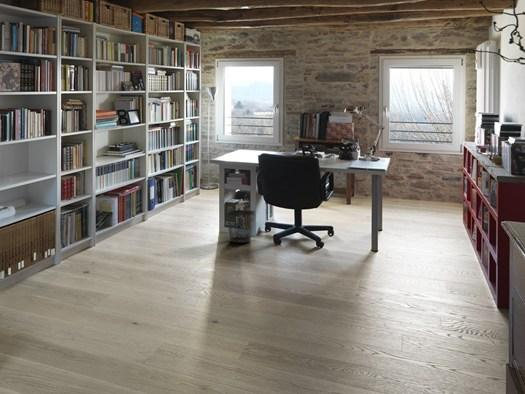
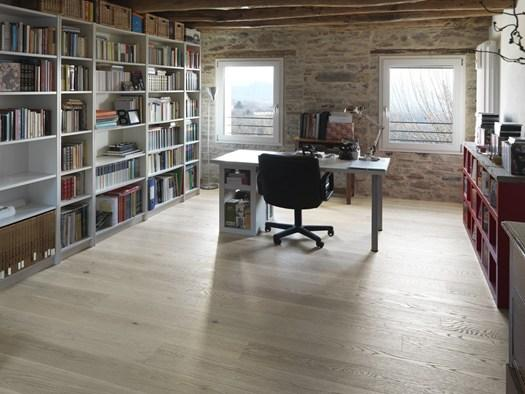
- wastebasket [225,209,256,244]
